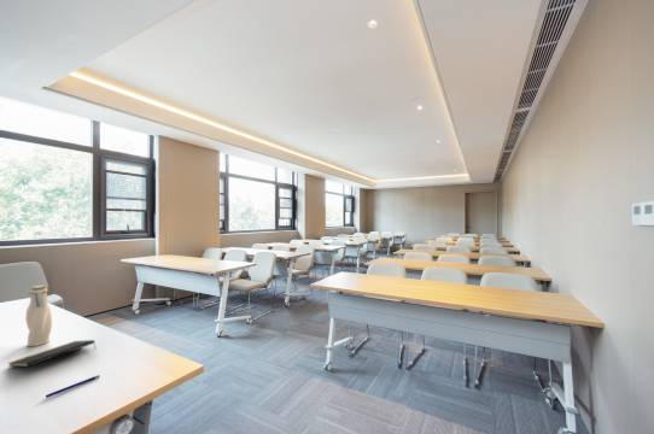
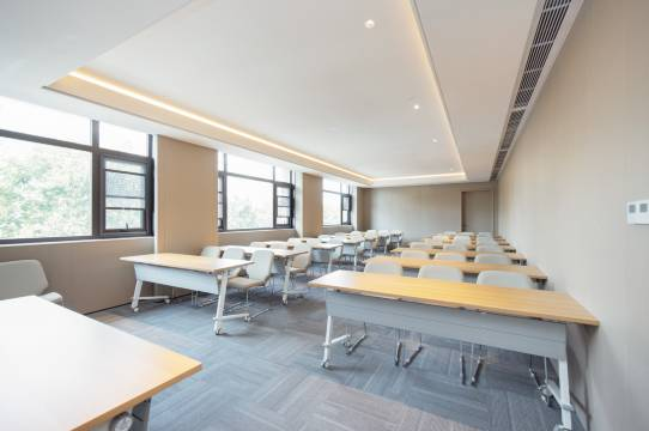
- pen [45,374,100,399]
- notepad [7,339,97,368]
- water bottle [24,285,53,347]
